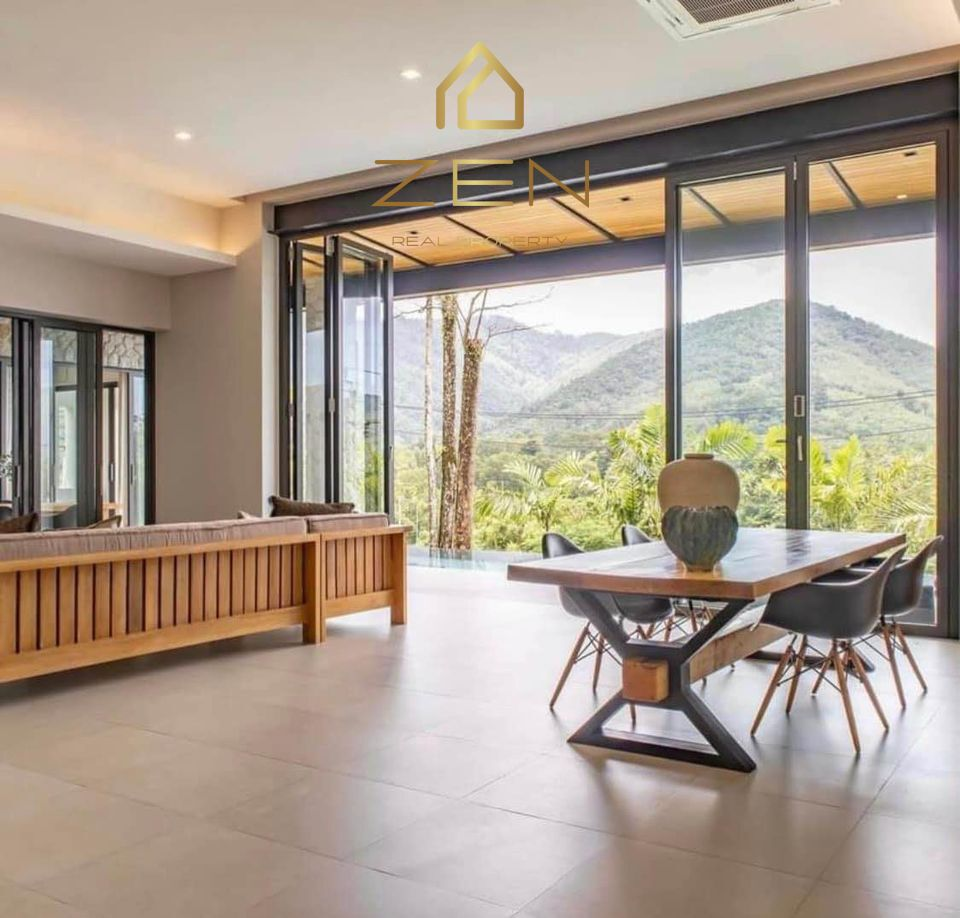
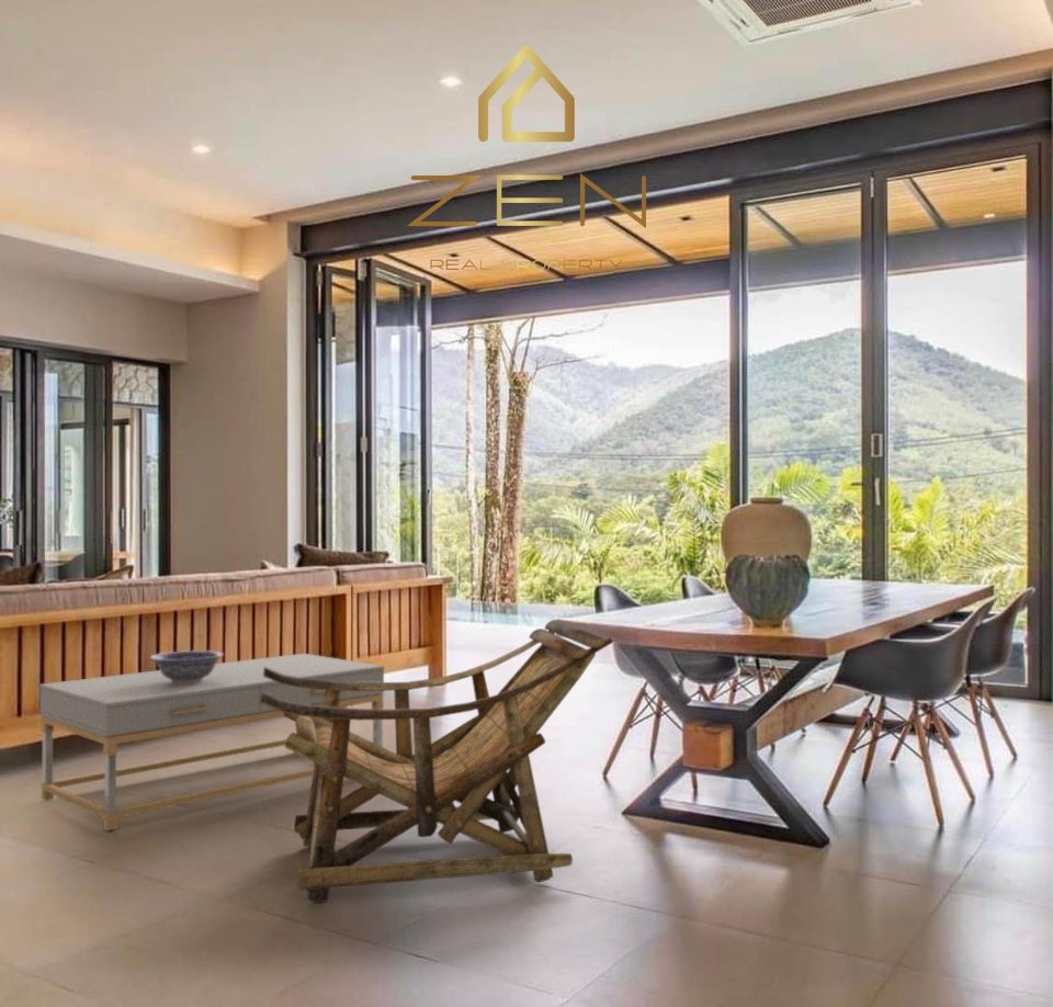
+ coffee table [38,653,385,831]
+ lounge chair [261,619,614,904]
+ decorative bowl [149,649,225,684]
